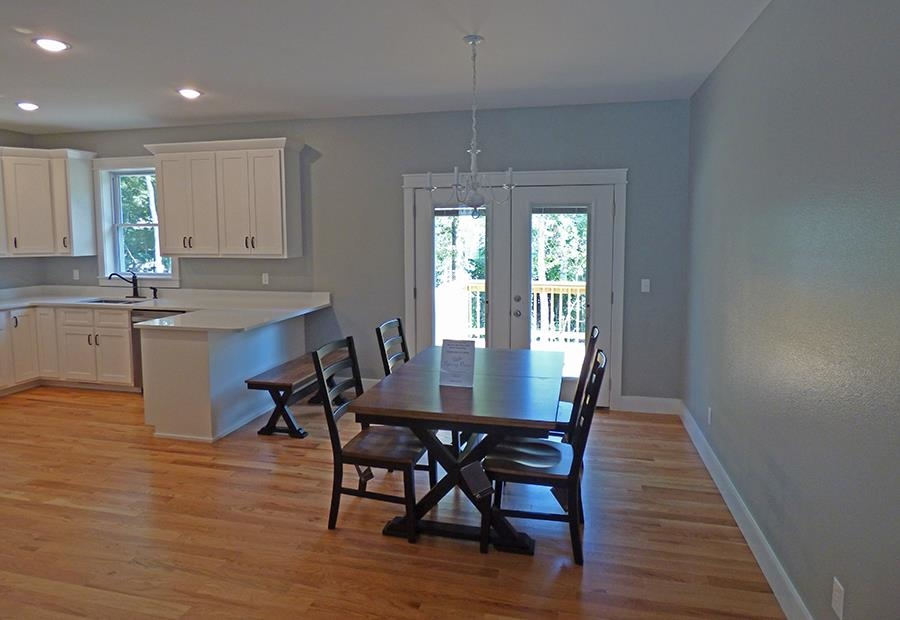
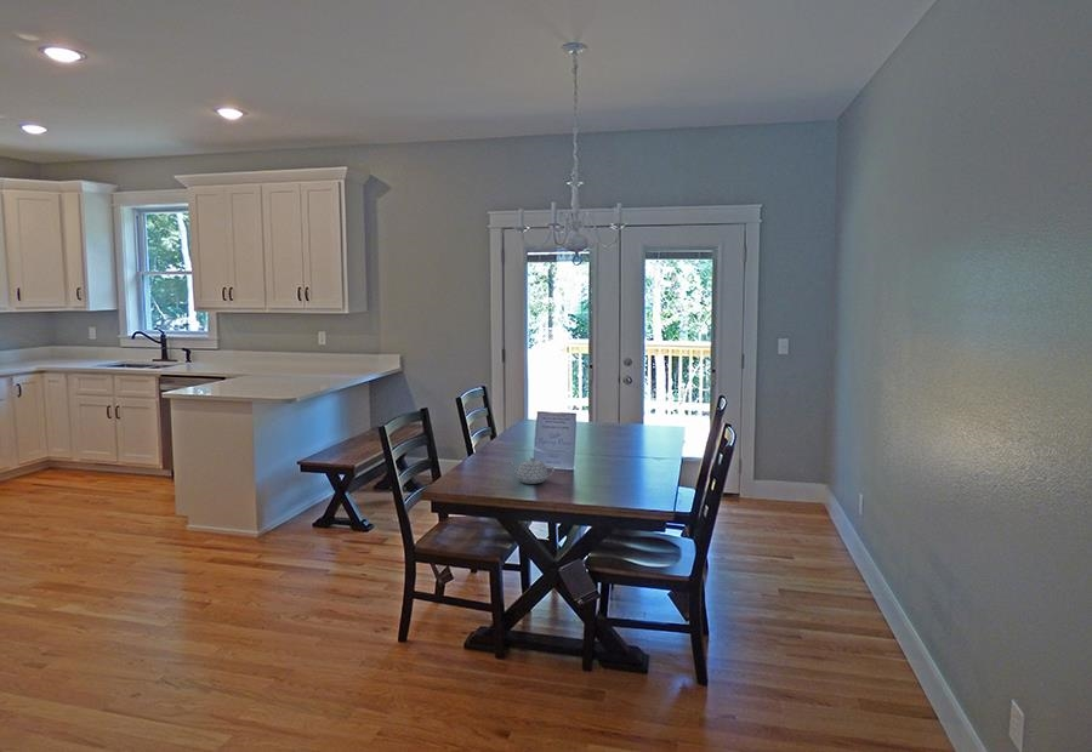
+ teapot [507,456,556,485]
